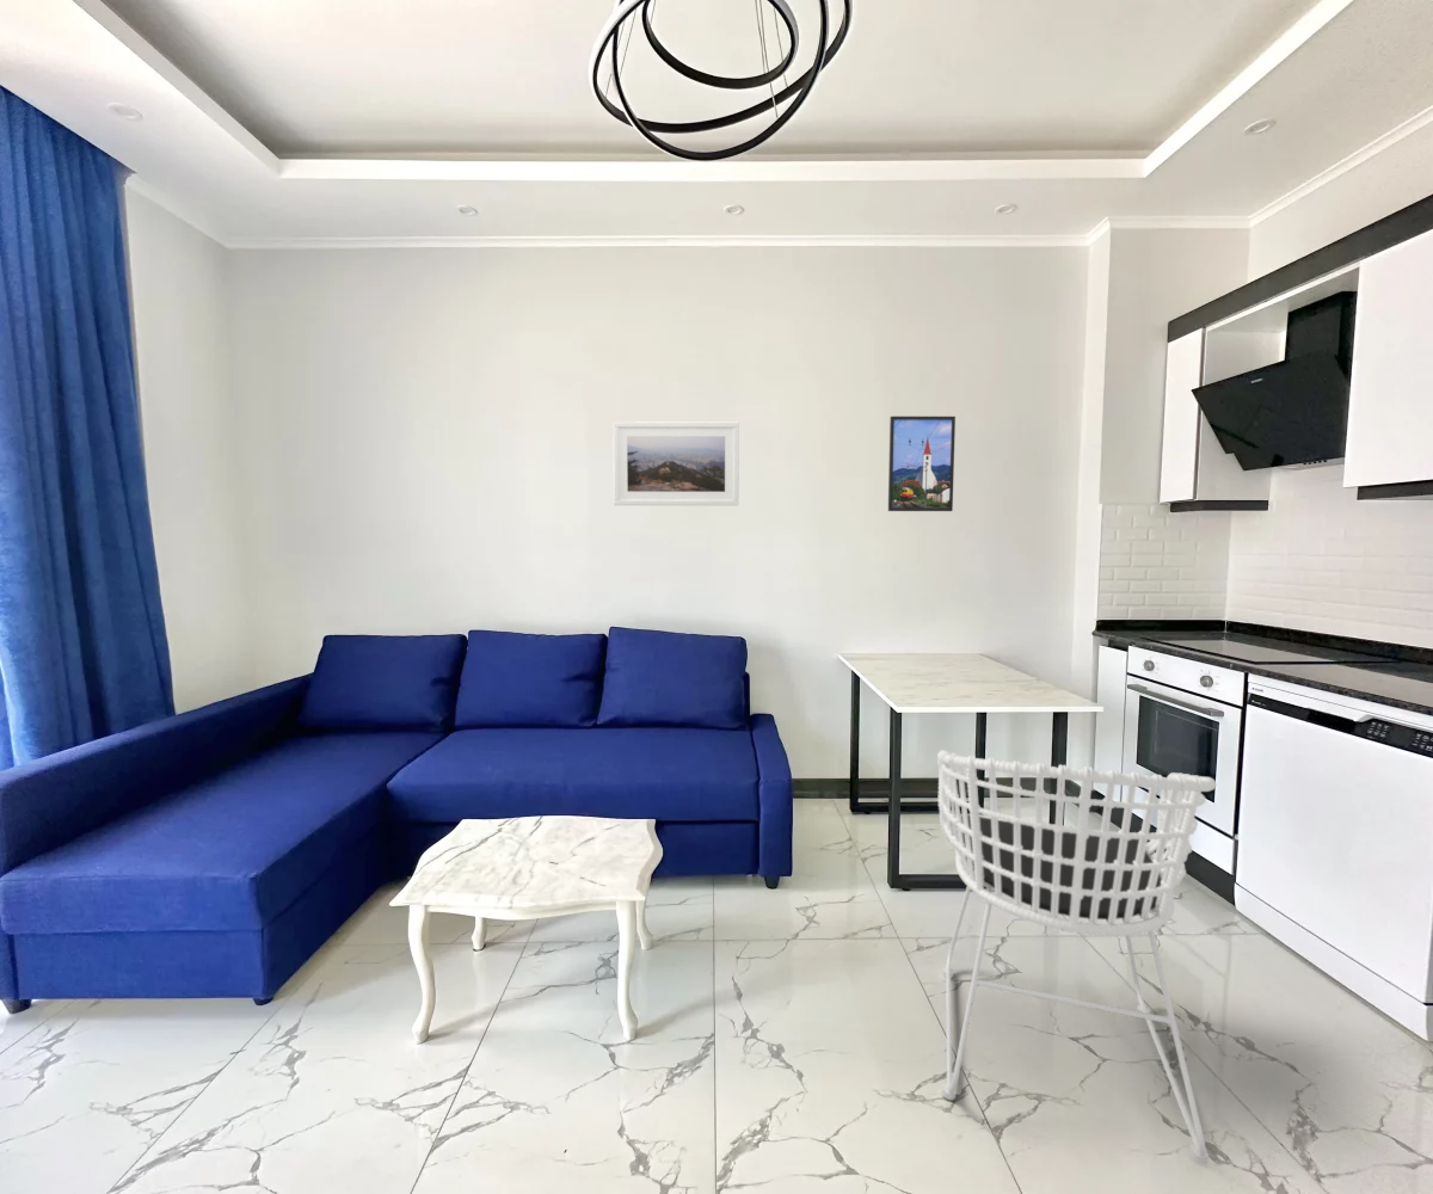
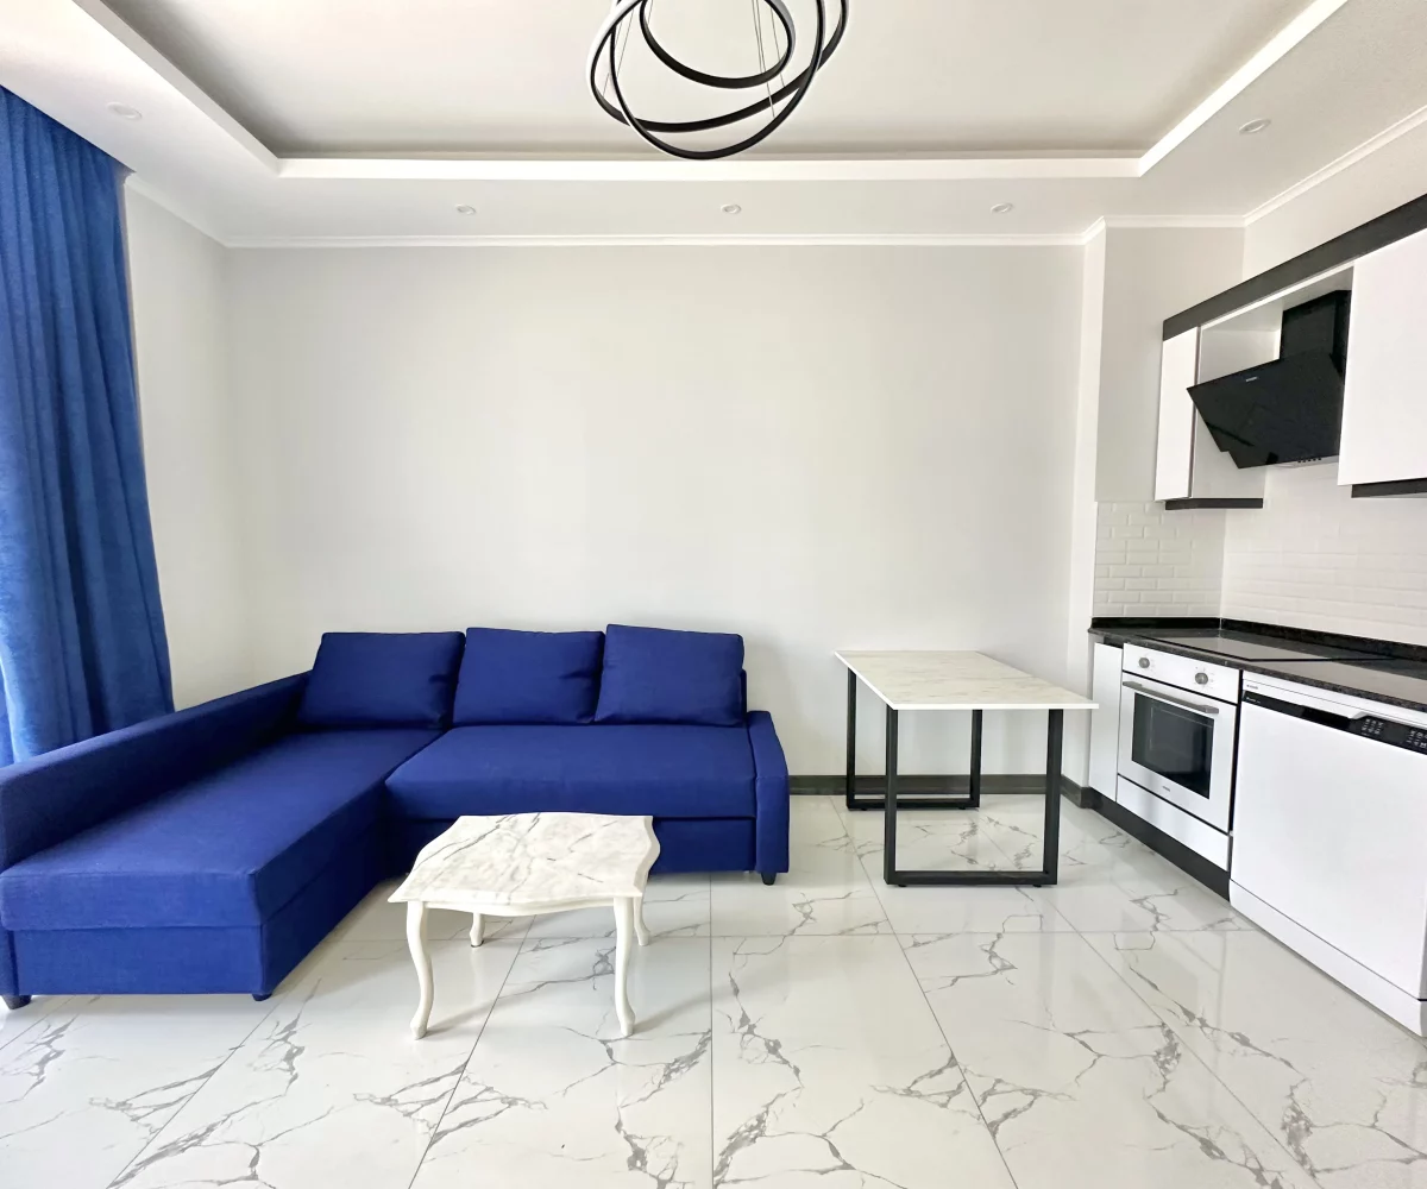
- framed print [611,420,740,506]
- chair [936,749,1218,1165]
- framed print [887,416,957,512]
